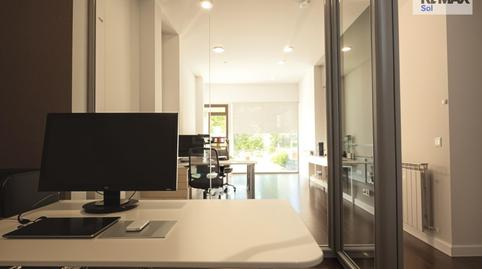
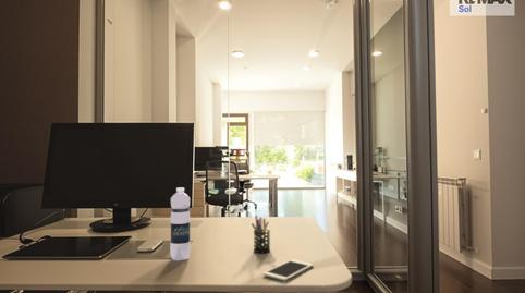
+ water bottle [169,186,192,261]
+ cell phone [262,258,314,282]
+ pen holder [251,215,271,254]
